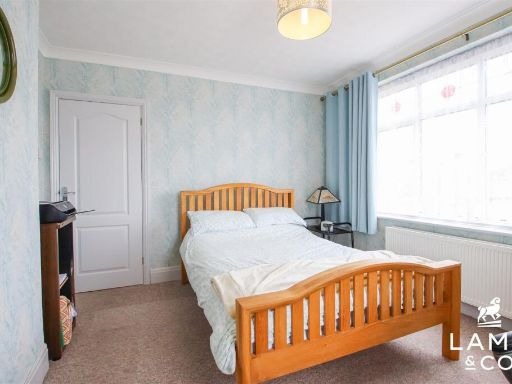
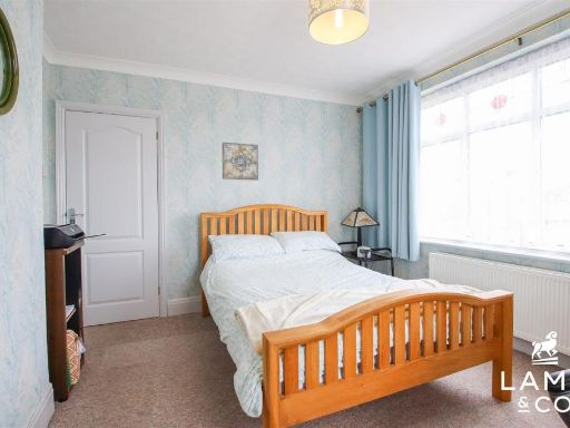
+ wall art [222,140,259,182]
